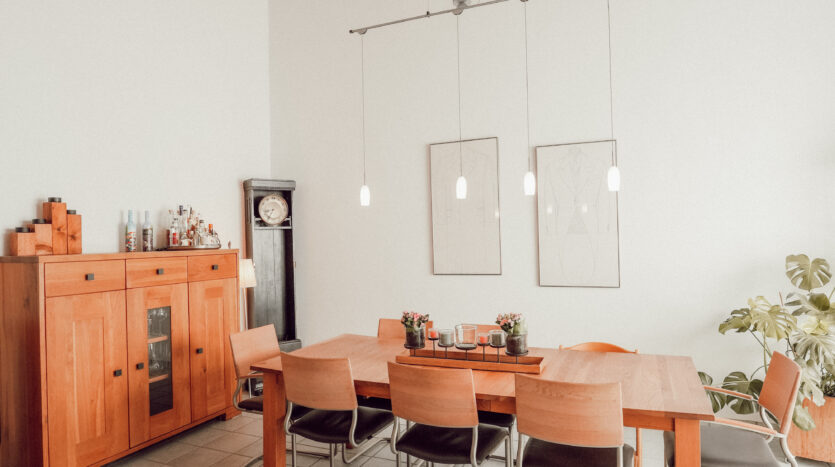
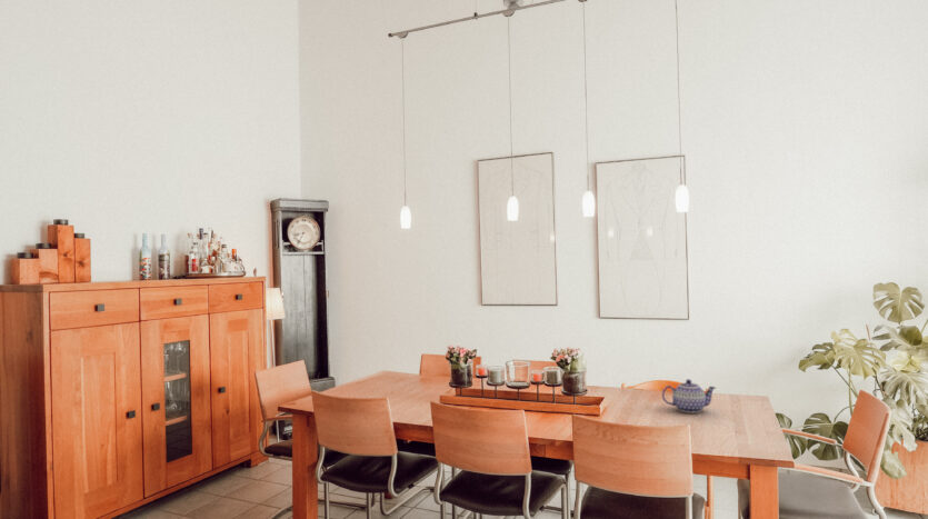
+ teapot [661,378,717,415]
